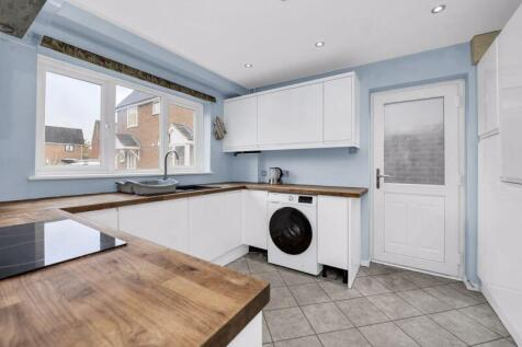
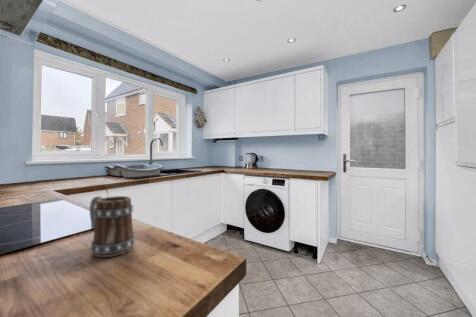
+ mug [89,195,136,258]
